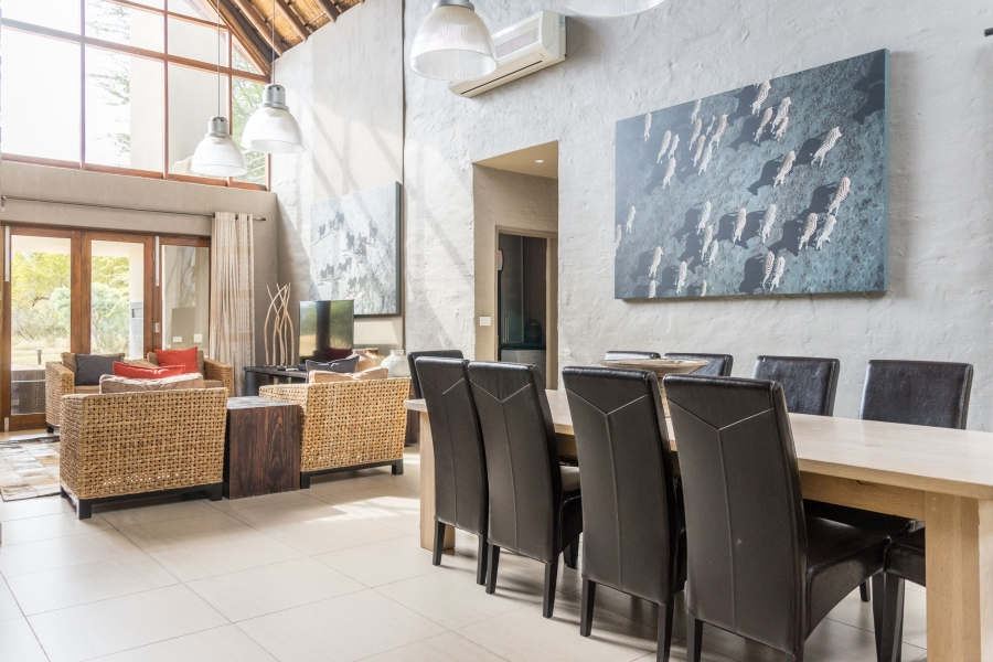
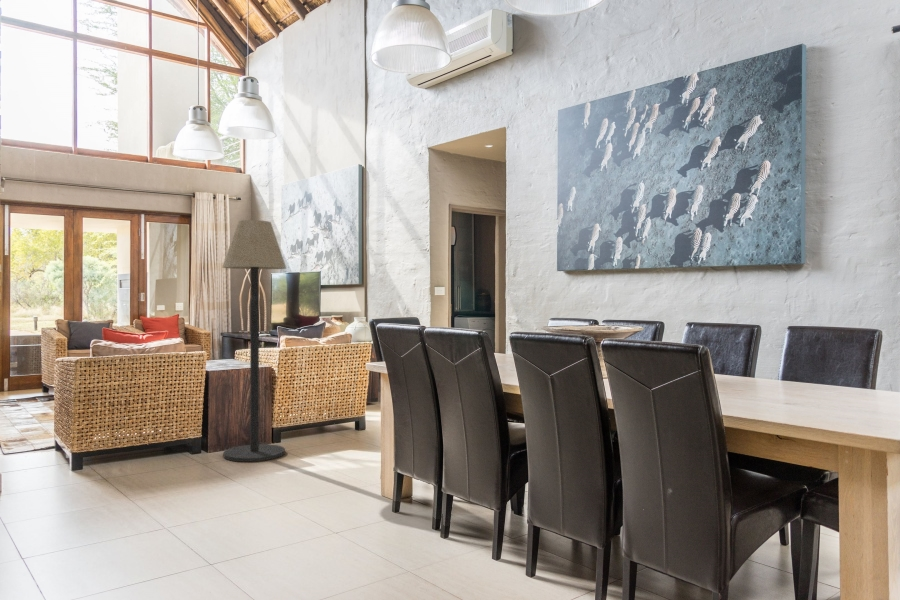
+ floor lamp [221,219,287,463]
